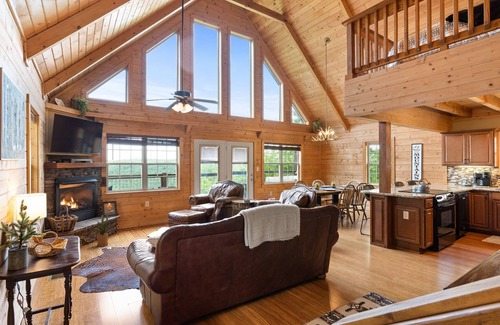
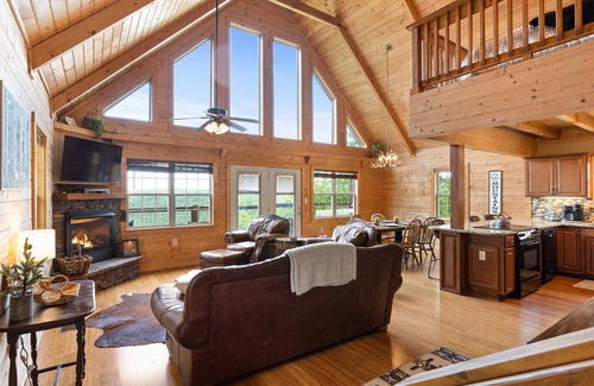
- house plant [92,214,111,248]
